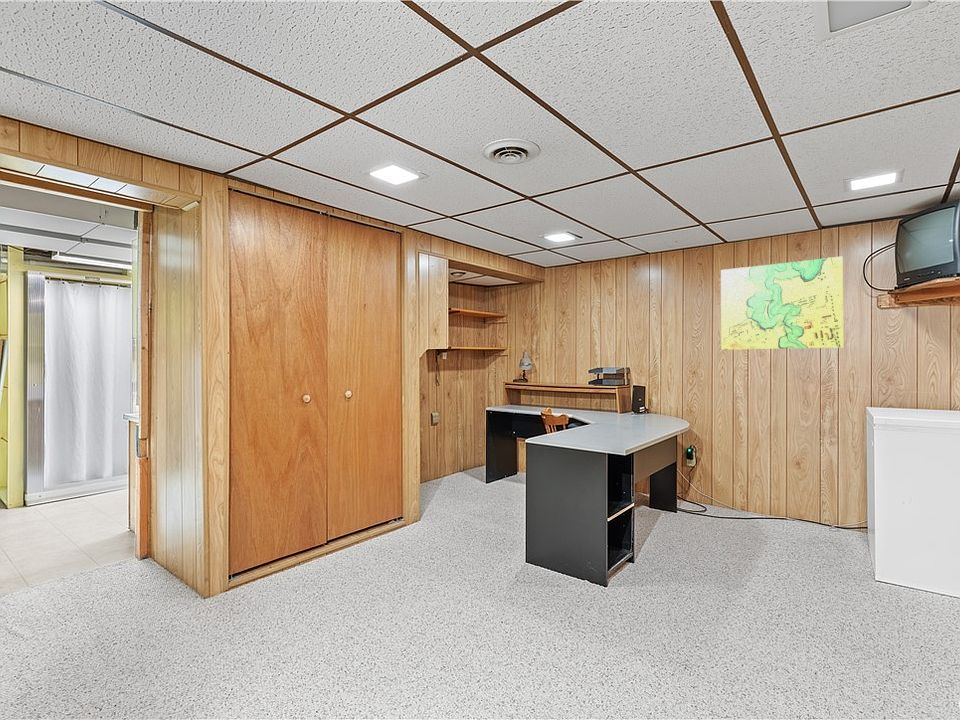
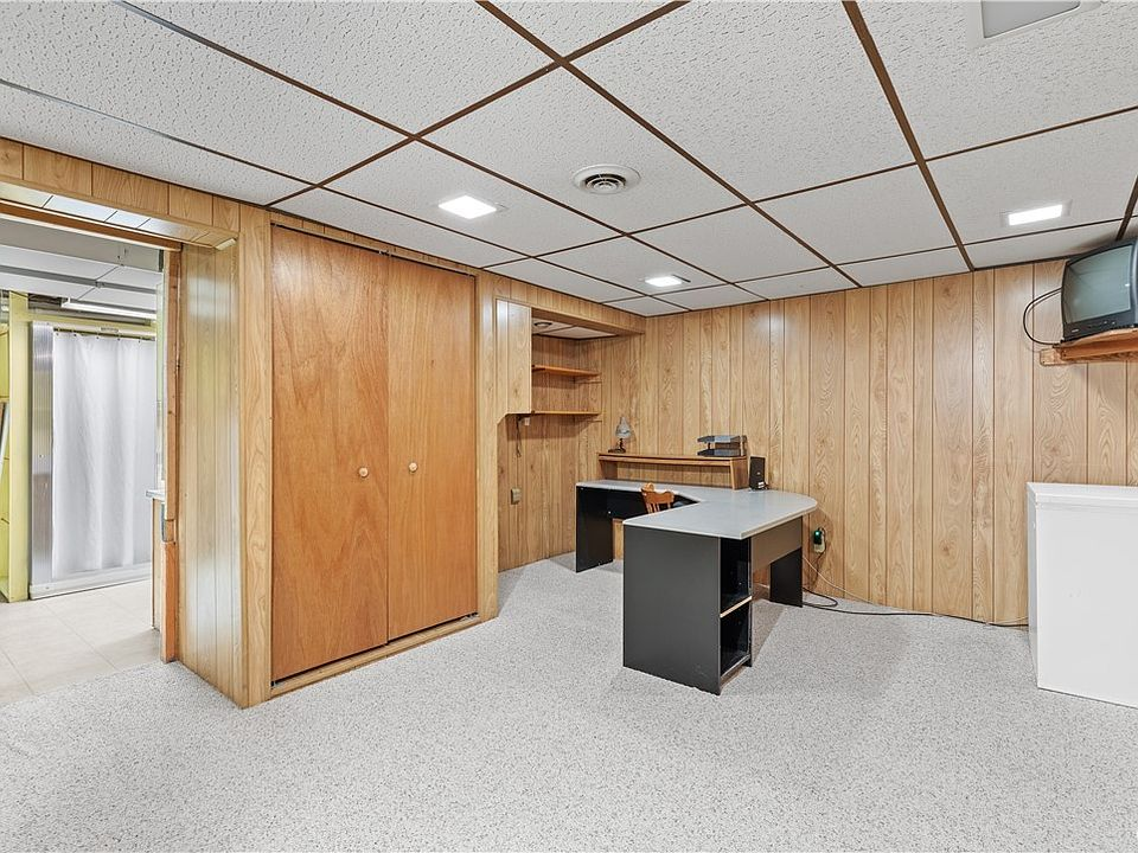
- map [720,255,844,351]
